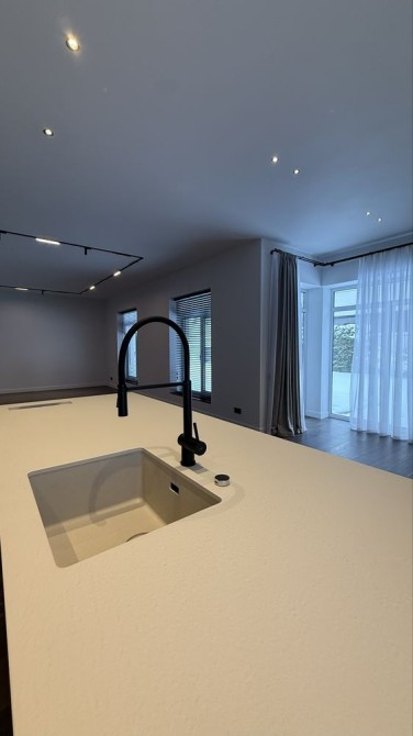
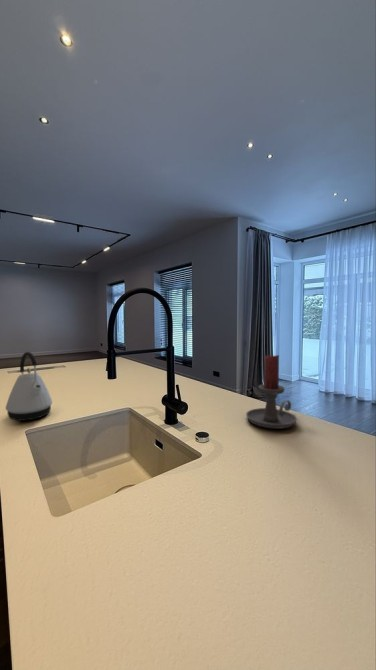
+ kettle [5,351,53,422]
+ candle holder [245,354,298,430]
